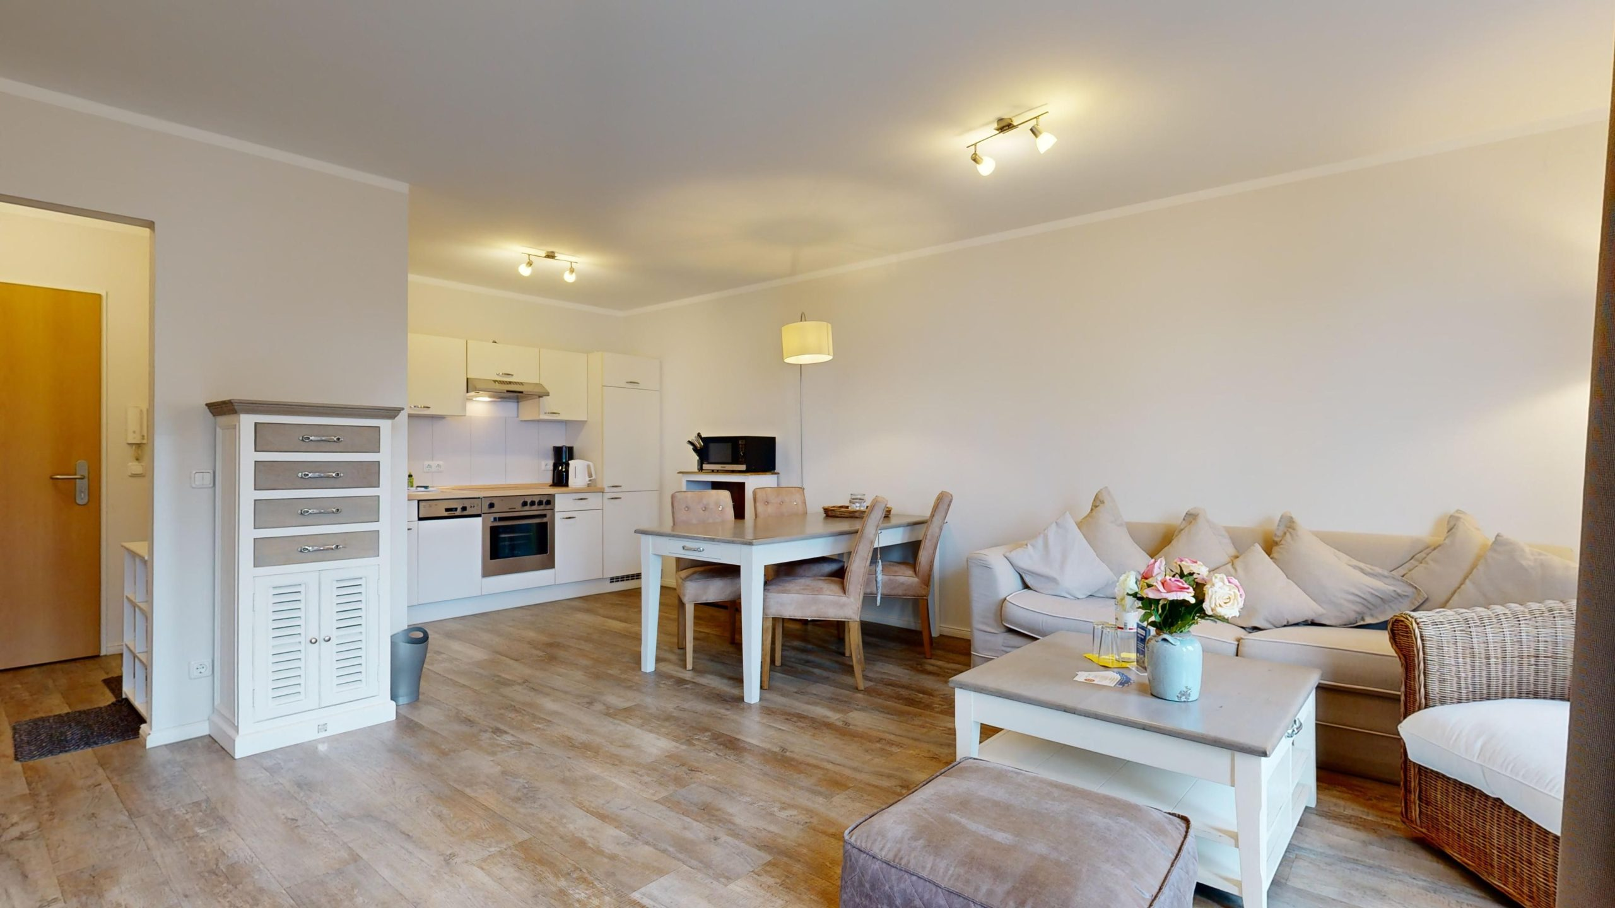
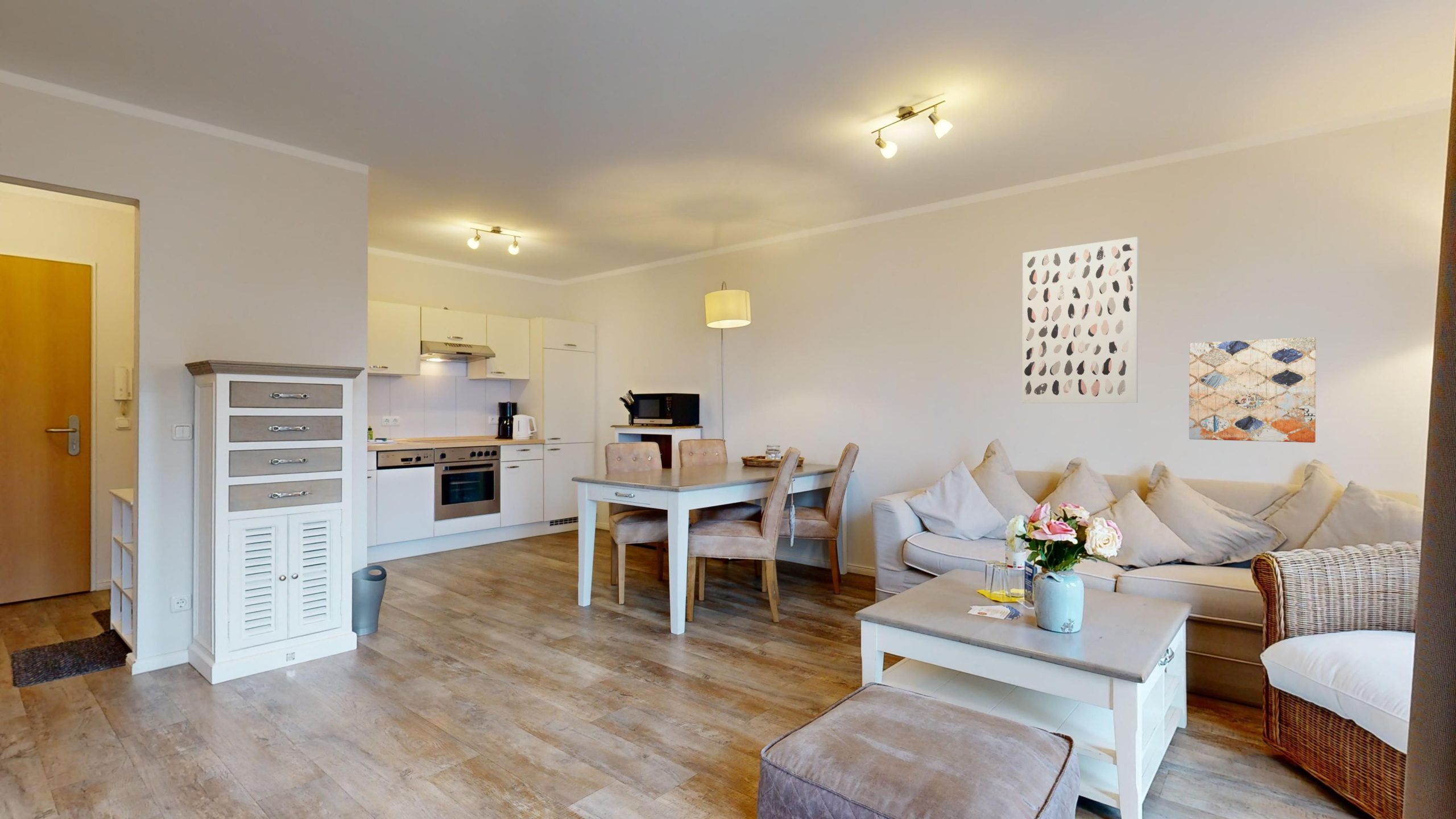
+ wall art [1189,337,1317,443]
+ wall art [1021,236,1139,404]
